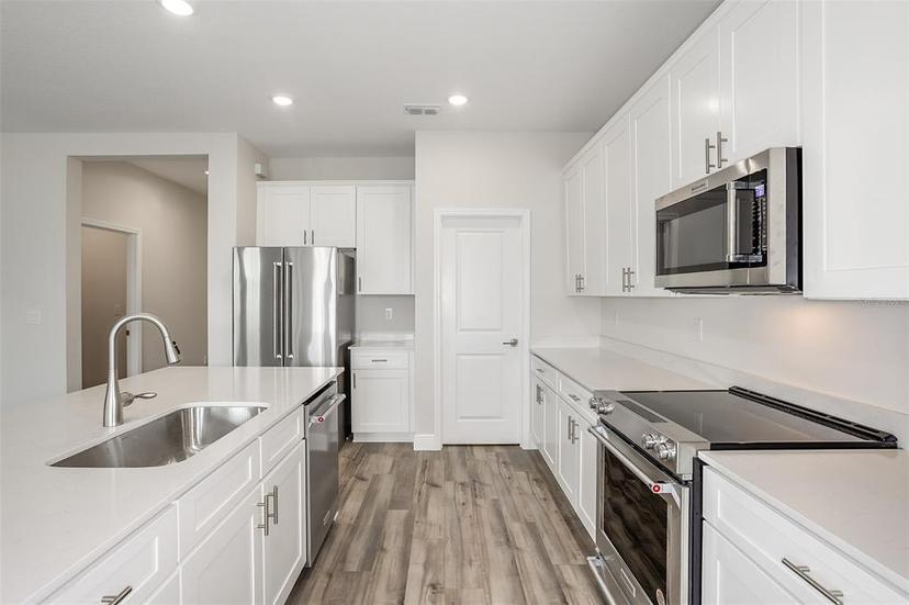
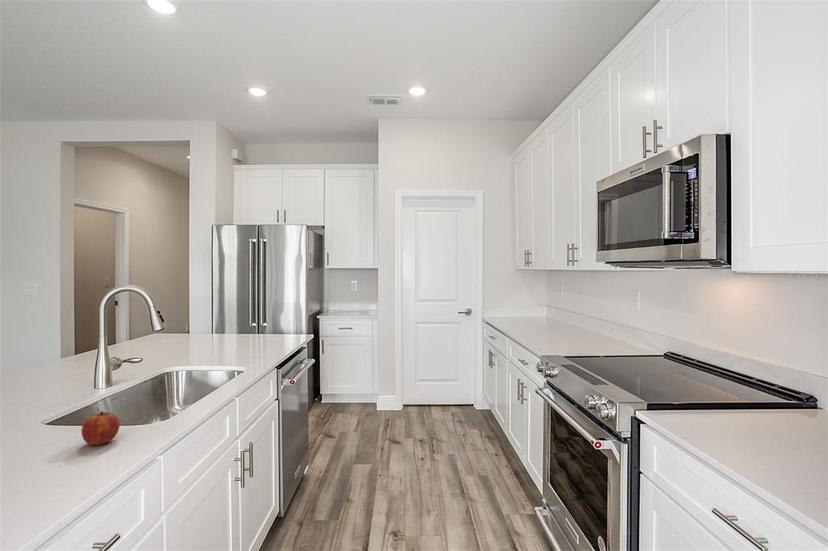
+ fruit [81,410,121,446]
